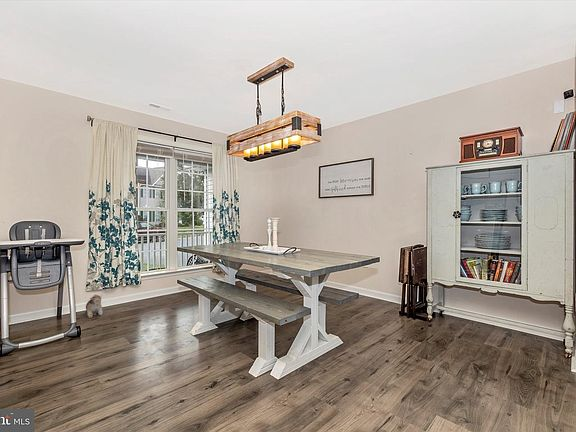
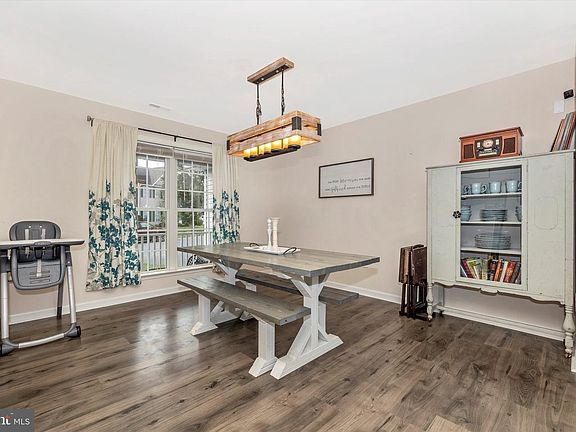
- plush toy [85,294,103,319]
